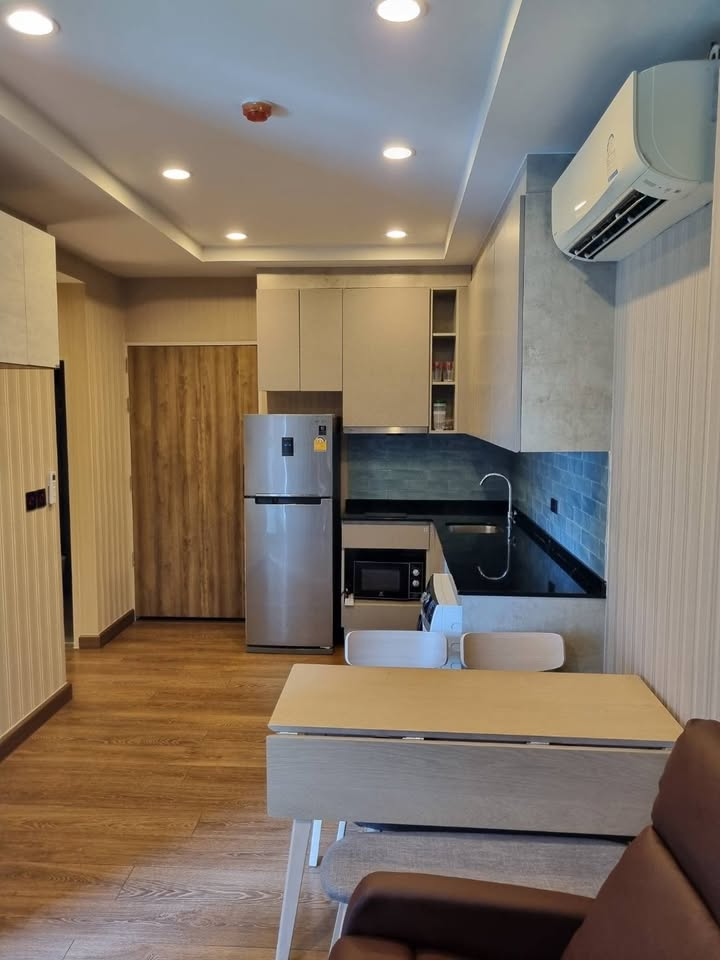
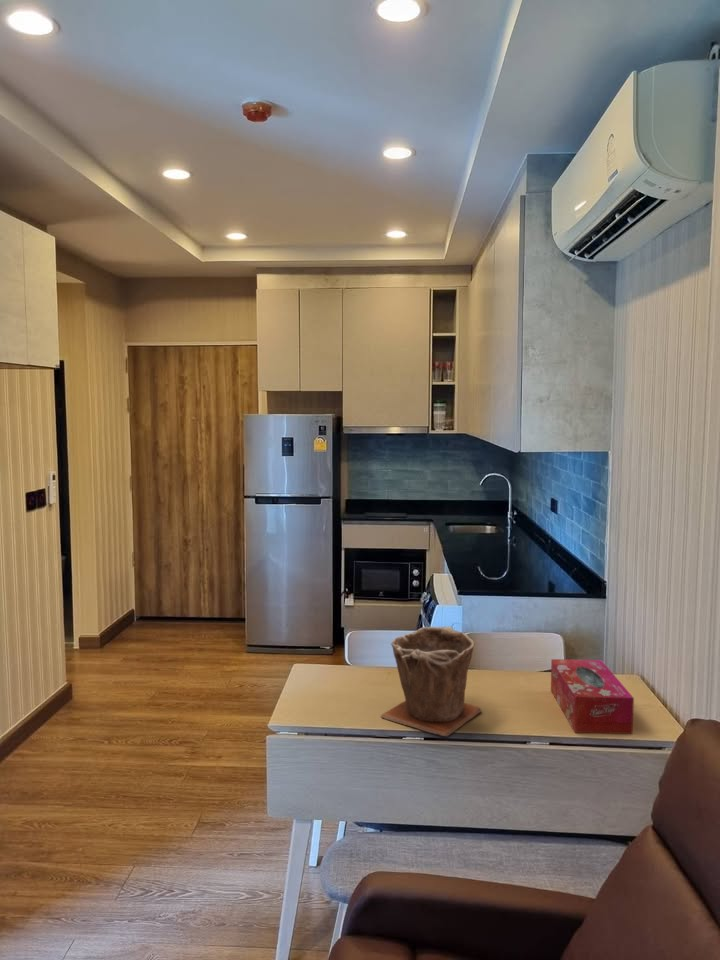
+ plant pot [380,626,483,737]
+ tissue box [550,658,635,735]
